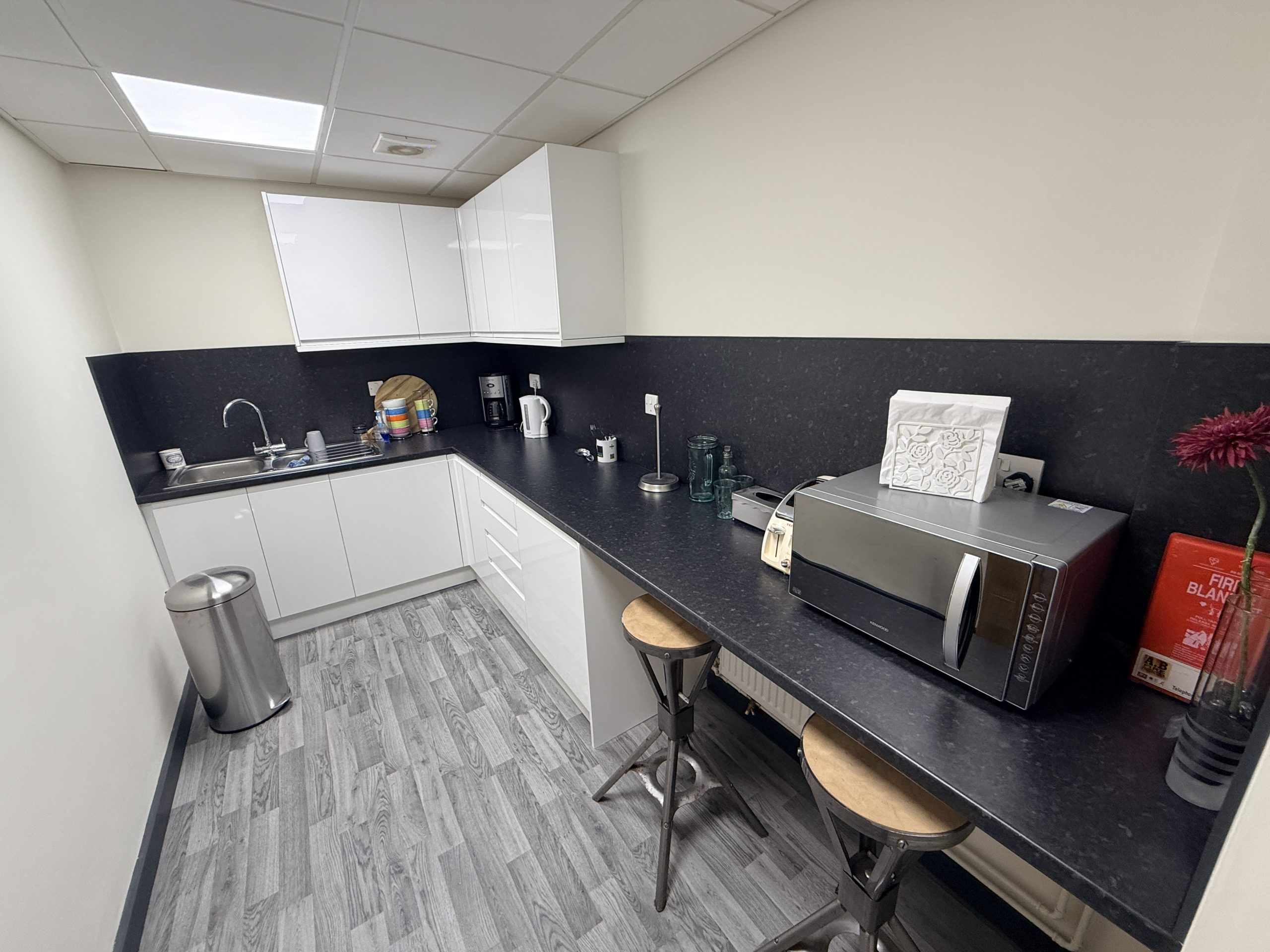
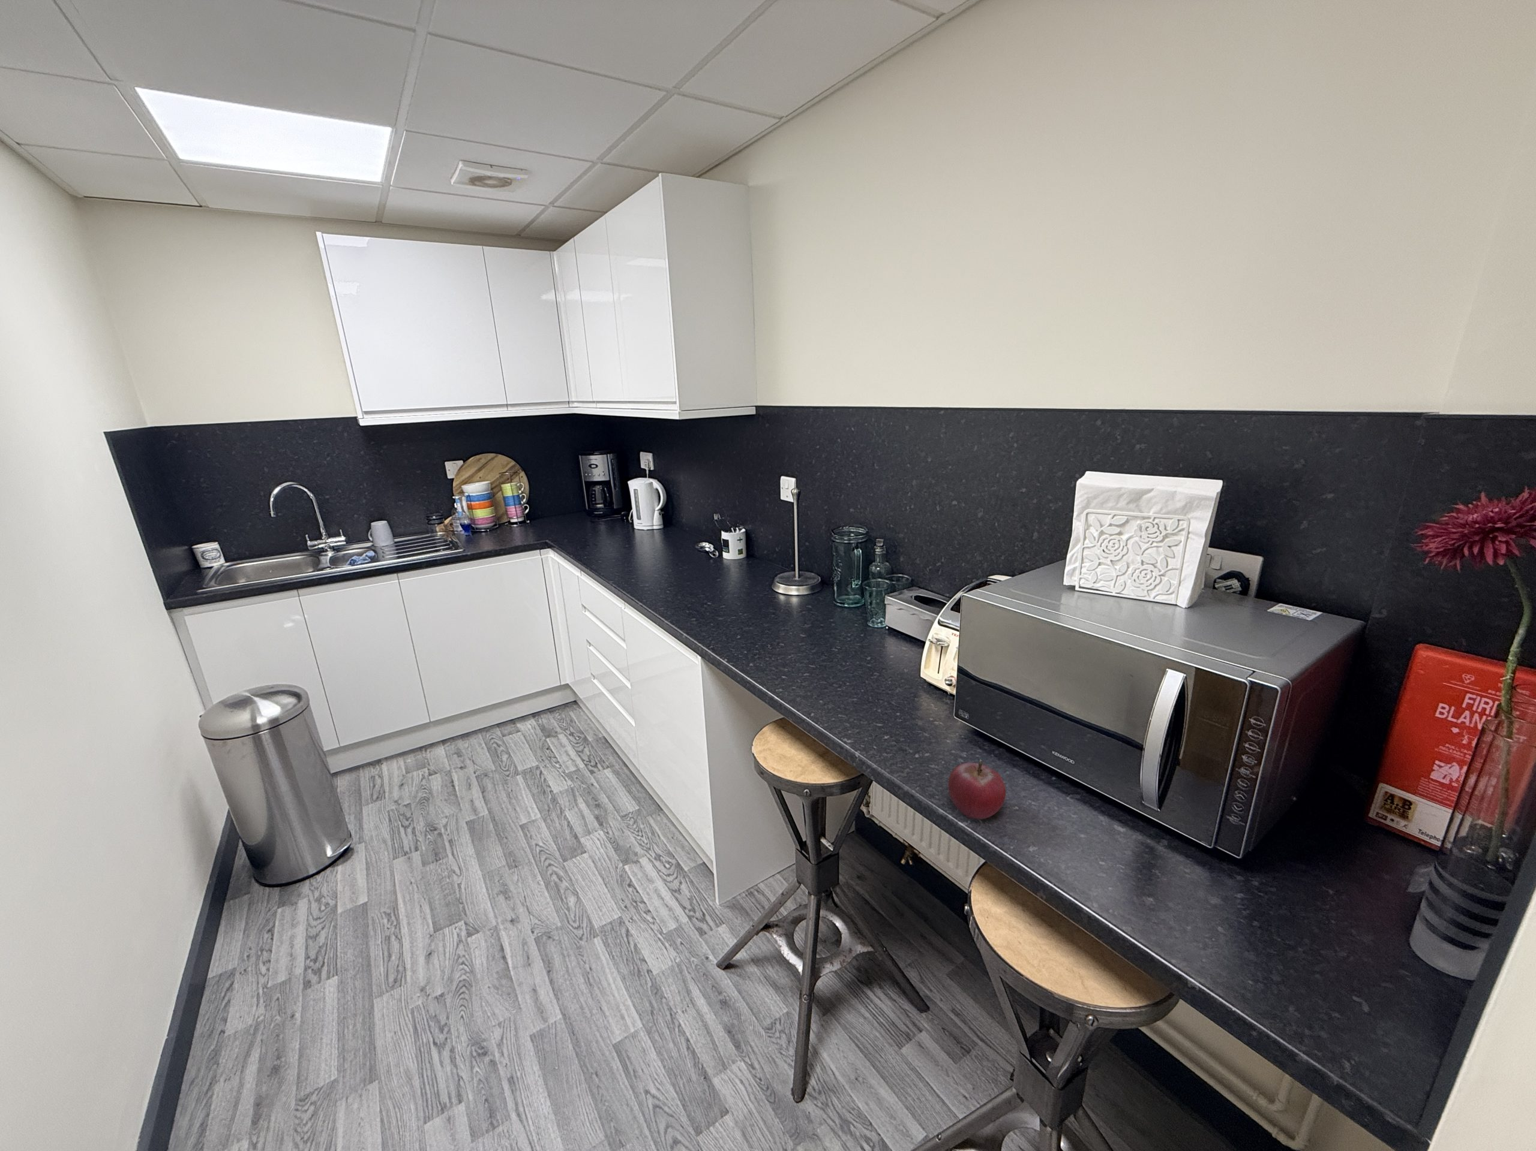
+ fruit [947,758,1006,820]
